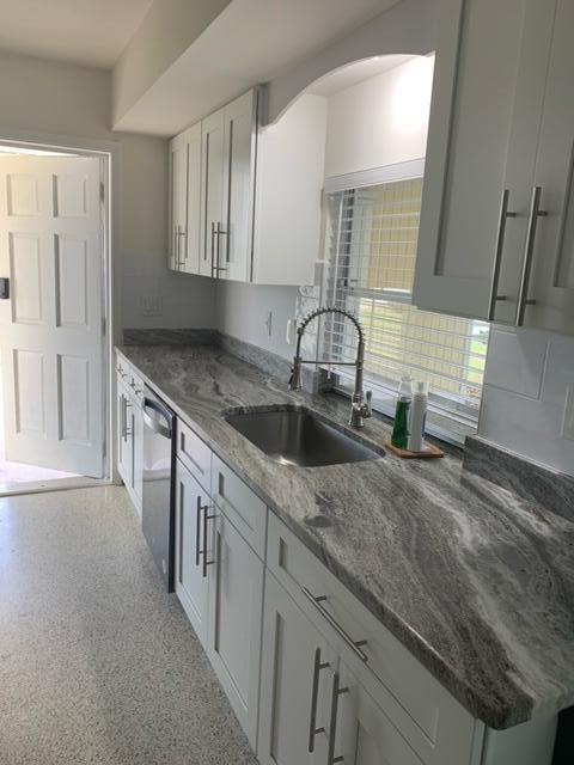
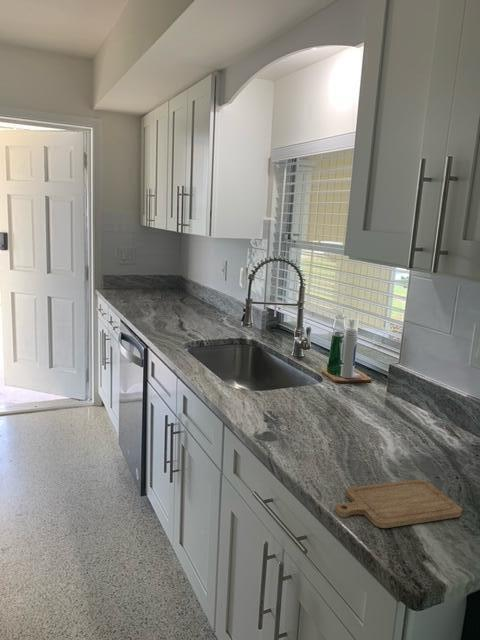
+ chopping board [334,478,463,529]
